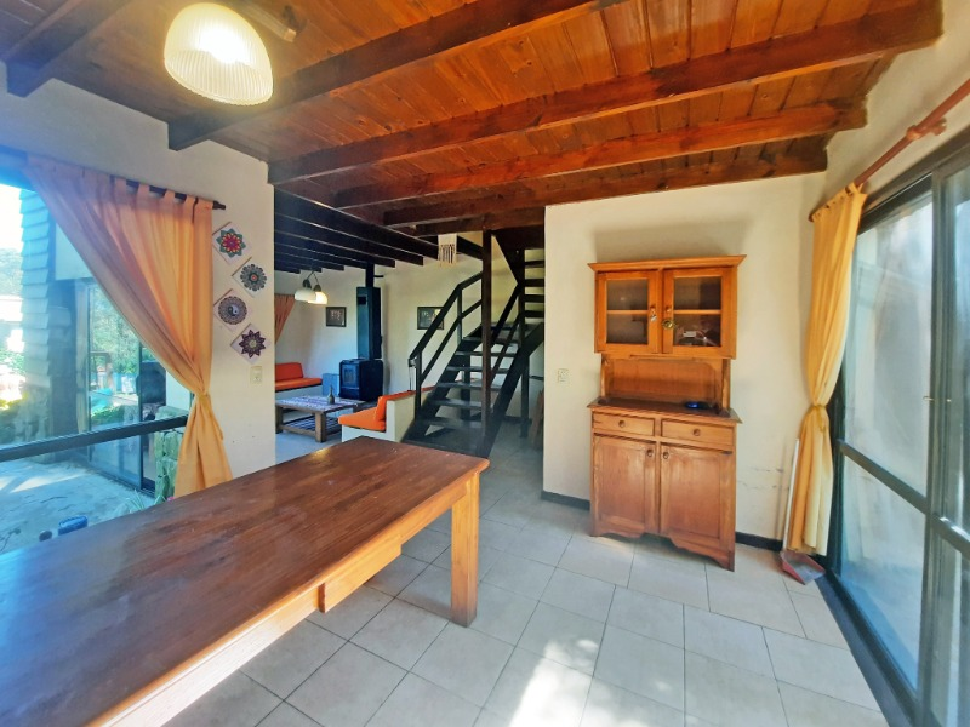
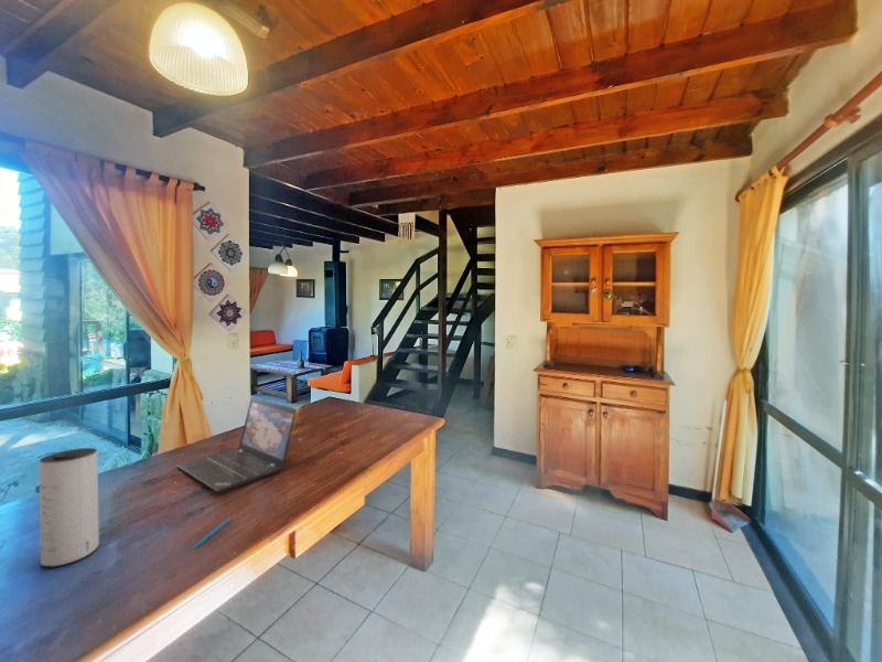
+ pen [192,516,233,549]
+ speaker [37,447,100,568]
+ laptop [175,397,298,493]
